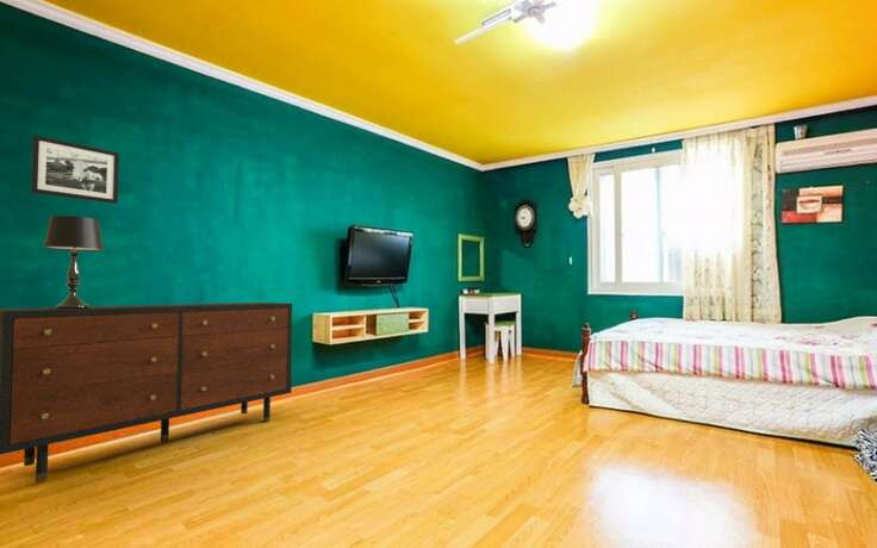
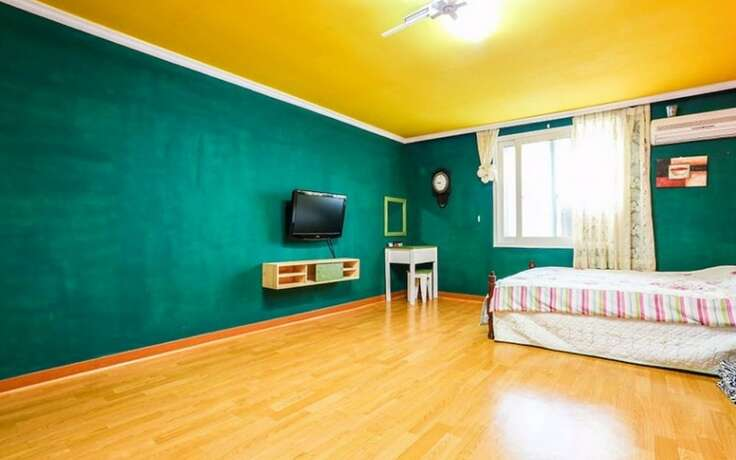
- dresser [0,301,293,484]
- picture frame [30,135,120,205]
- table lamp [42,214,105,309]
